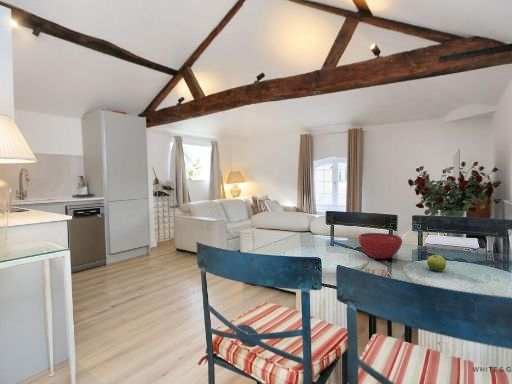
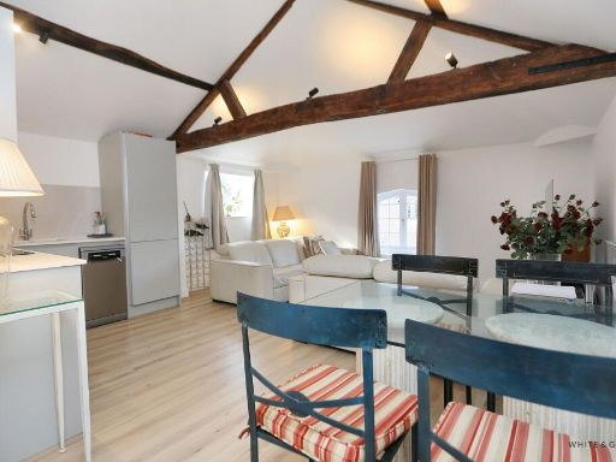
- bowl [357,232,403,260]
- fruit [426,254,447,273]
